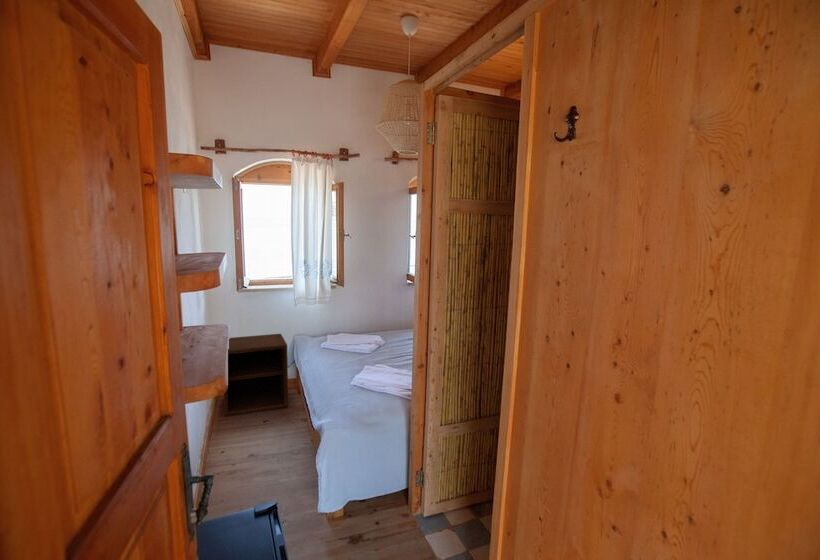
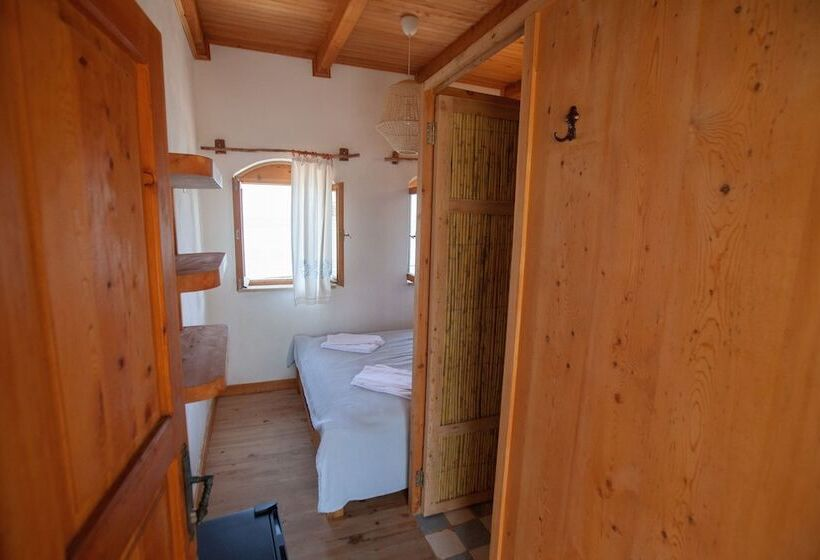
- nightstand [223,333,289,418]
